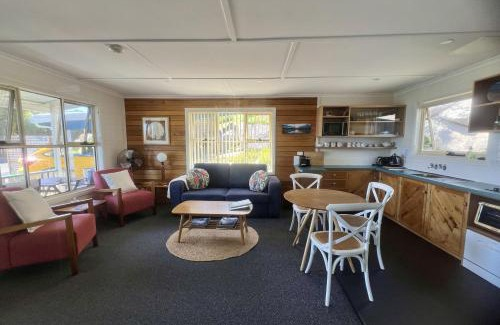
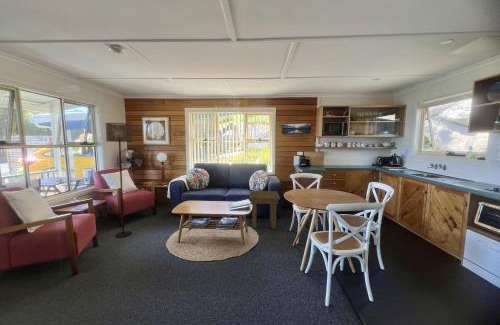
+ floor lamp [104,122,133,238]
+ side table [248,190,281,230]
